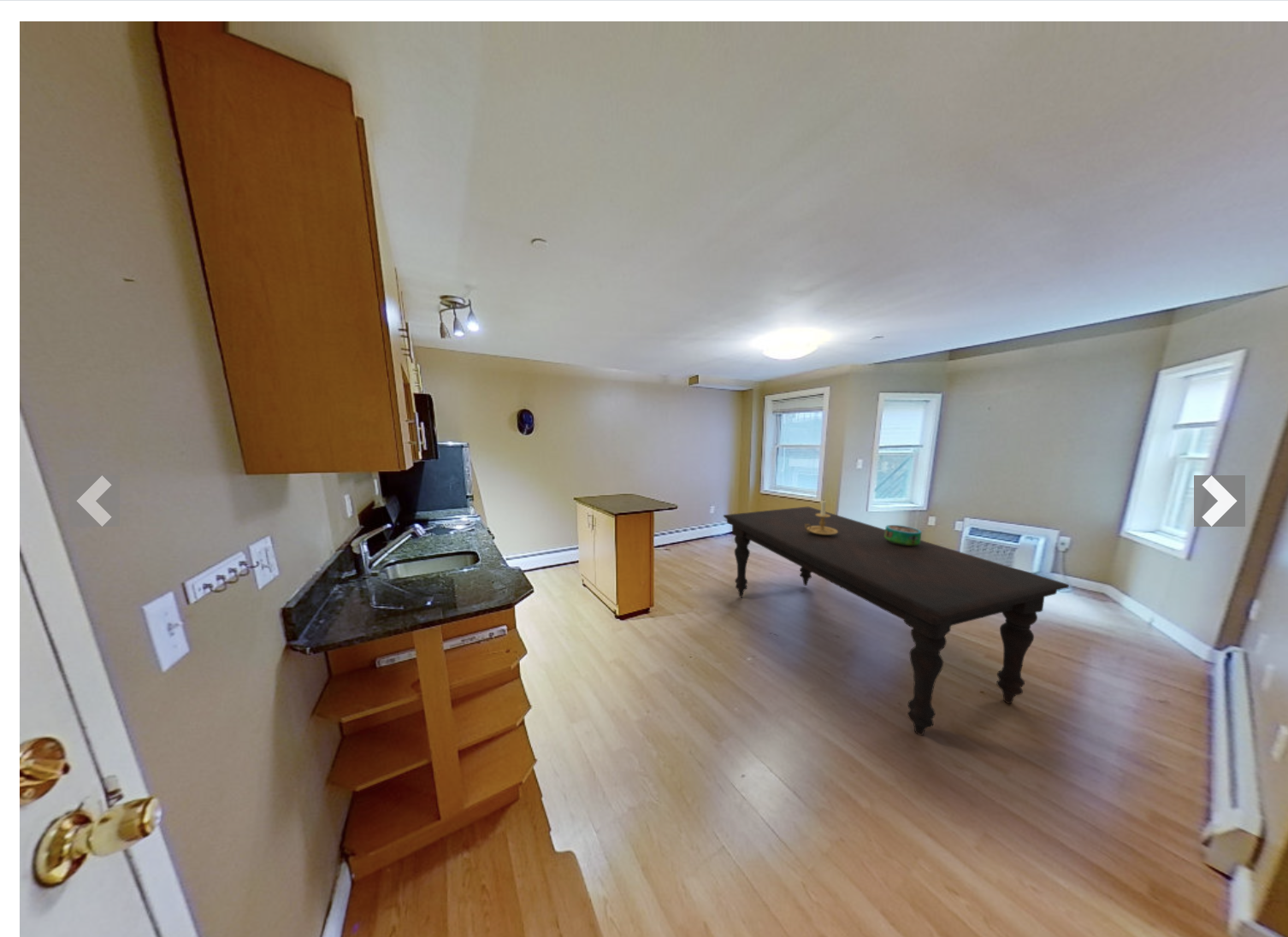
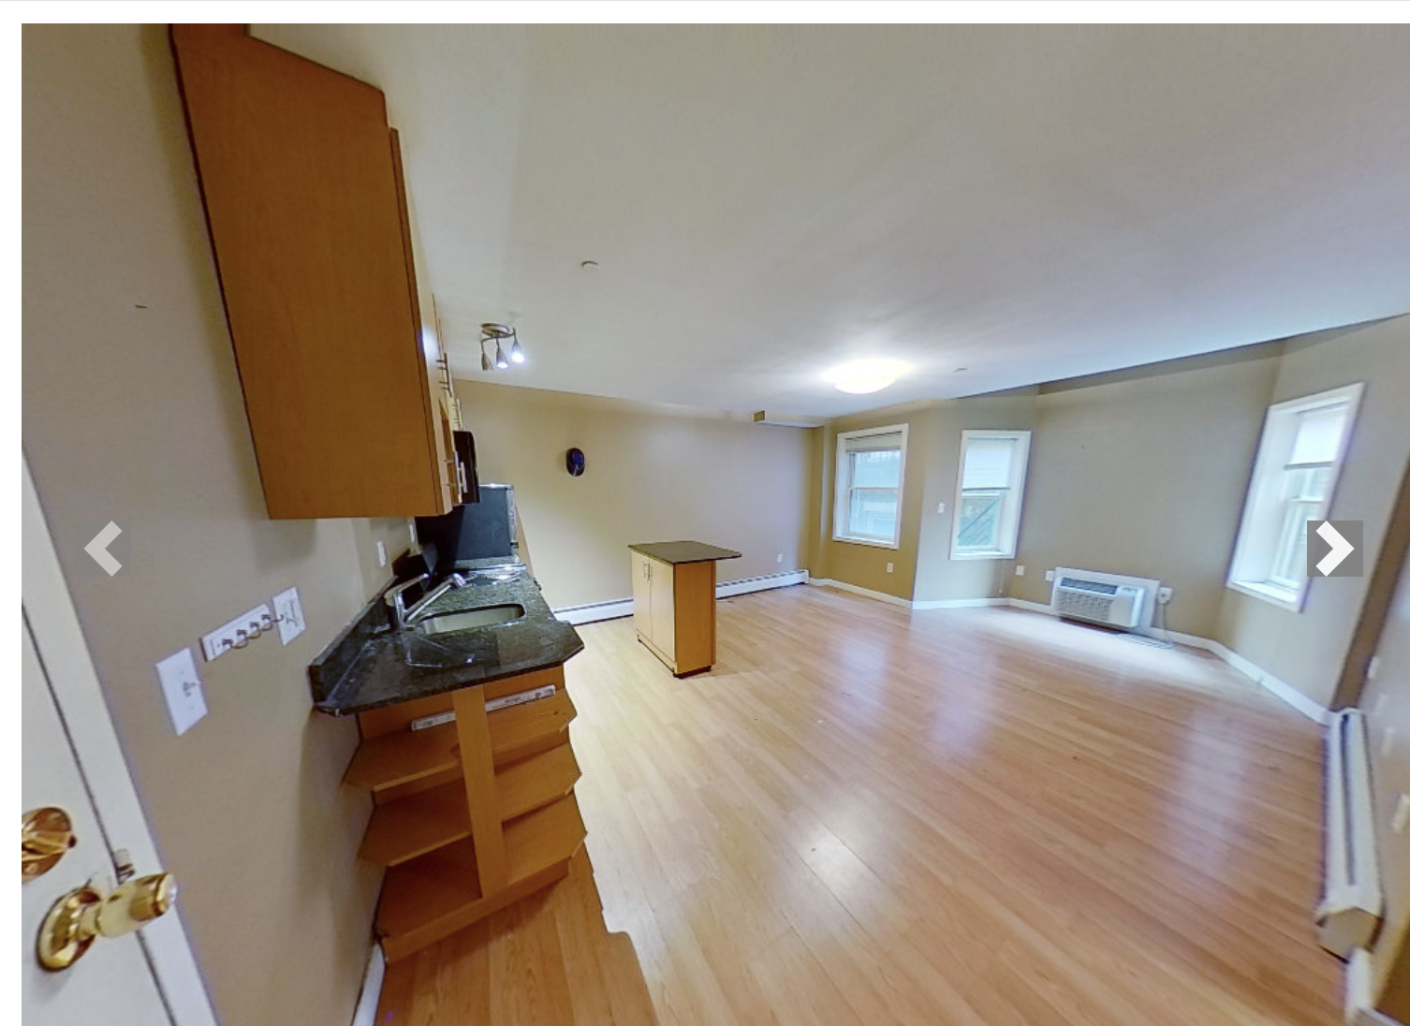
- dining table [723,506,1070,736]
- decorative bowl [884,524,923,546]
- candle holder [805,500,837,535]
